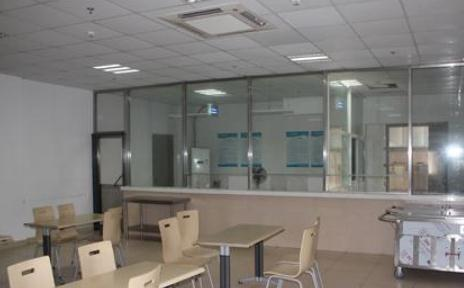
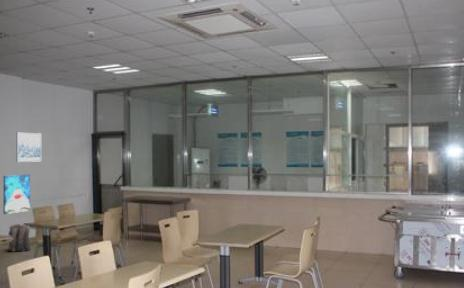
+ wall art [15,132,42,163]
+ wall art [3,173,31,215]
+ backpack [7,223,31,253]
